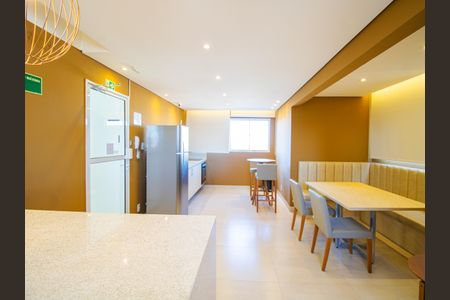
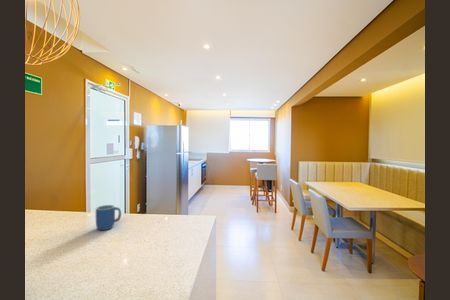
+ mug [95,204,122,231]
